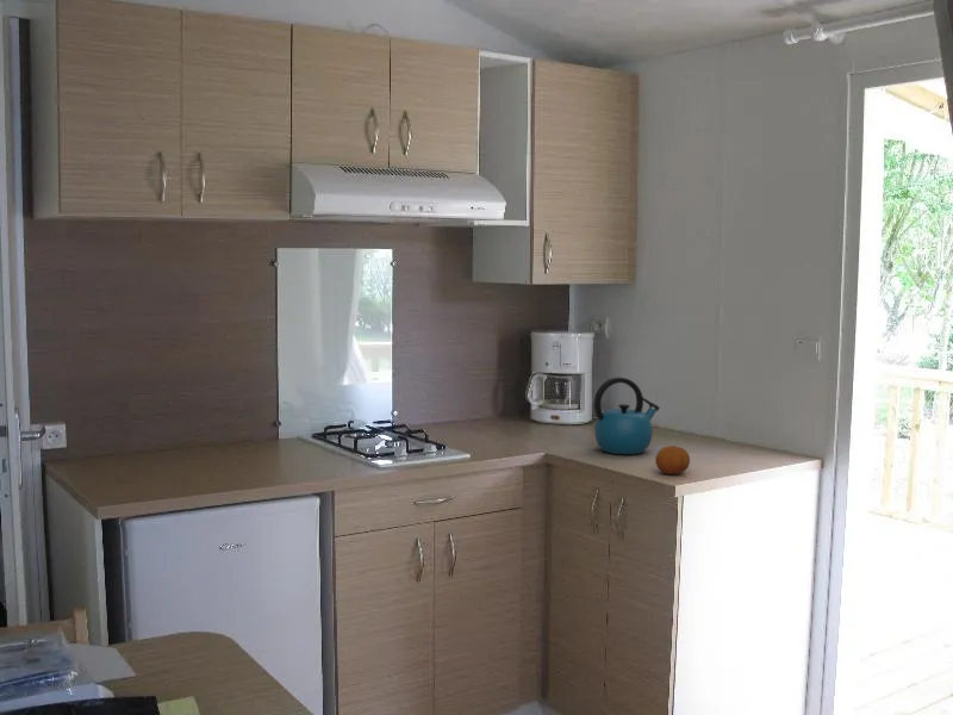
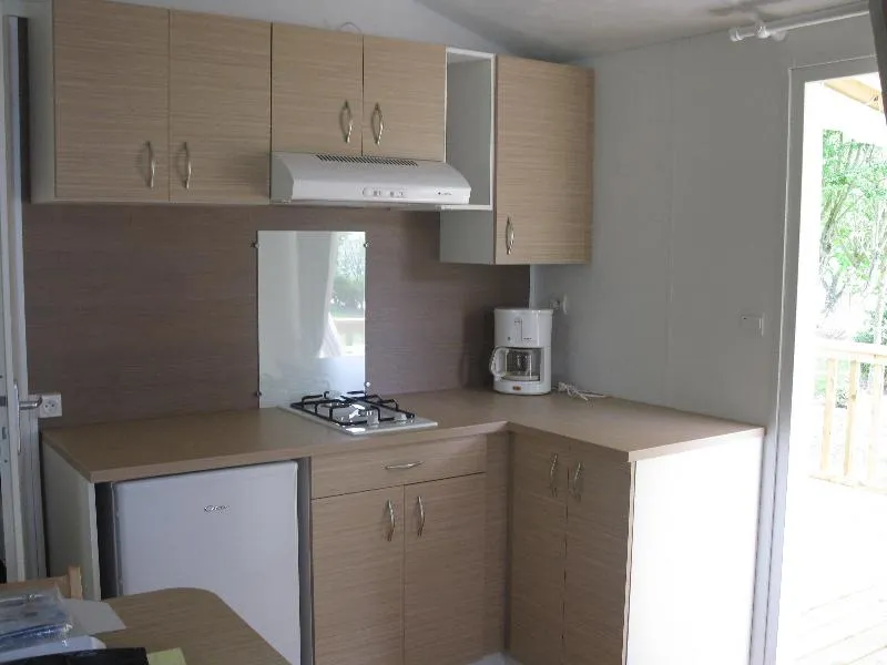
- fruit [654,444,691,475]
- kettle [593,377,661,455]
